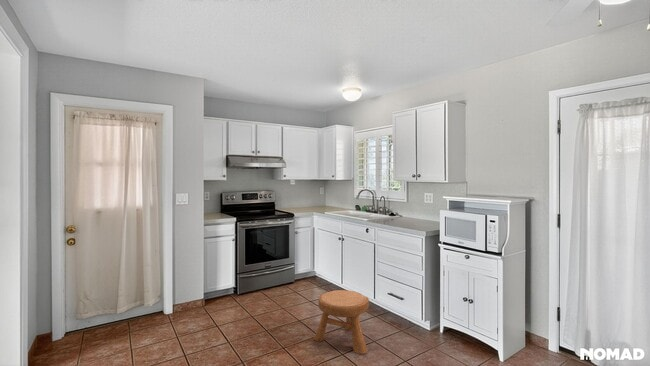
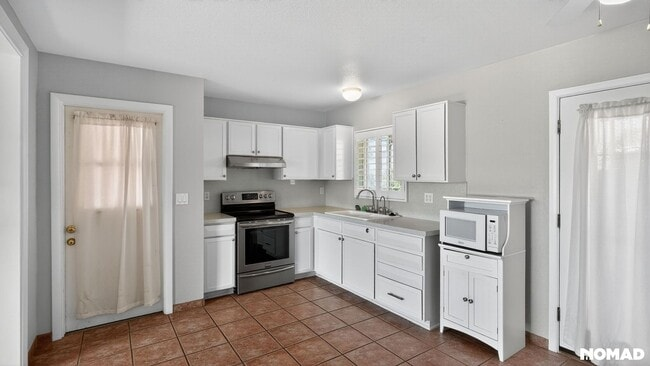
- stool [313,289,370,355]
